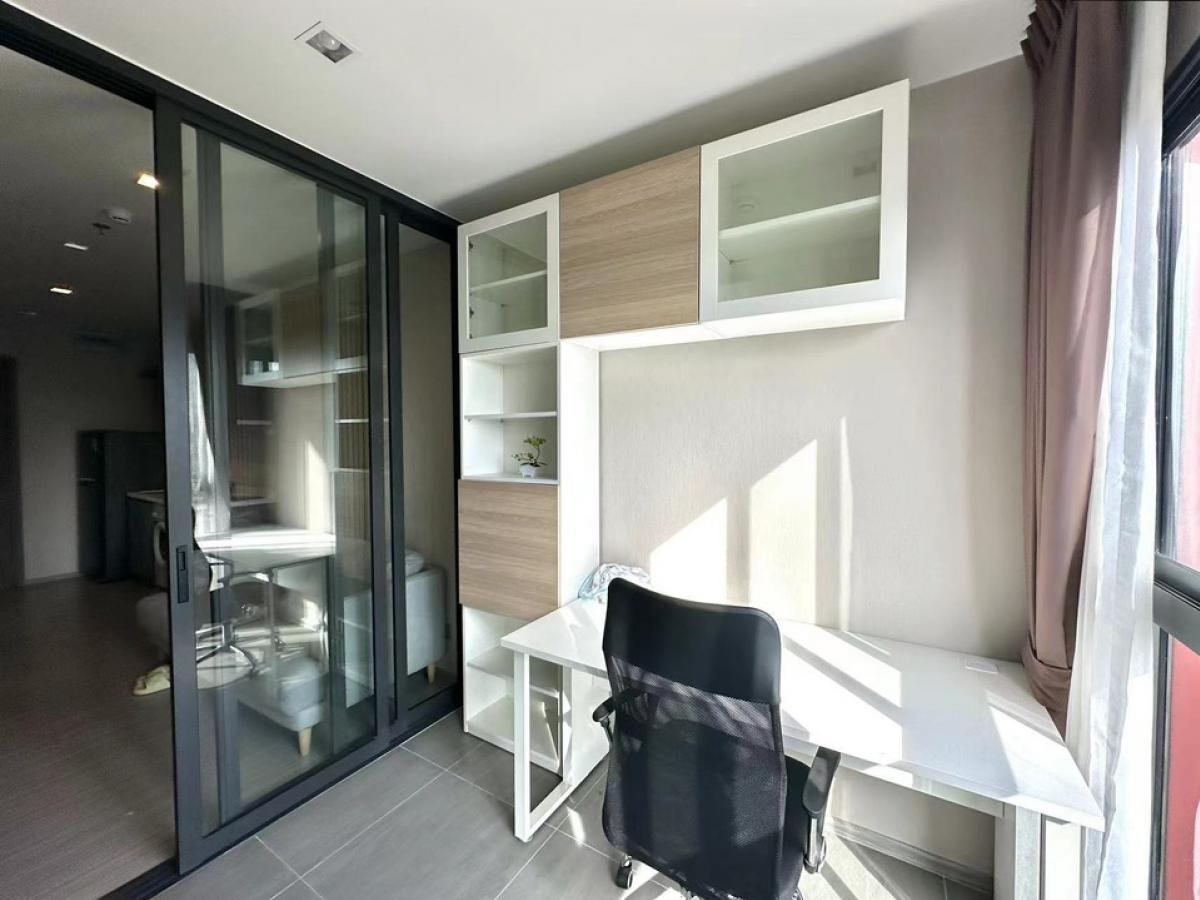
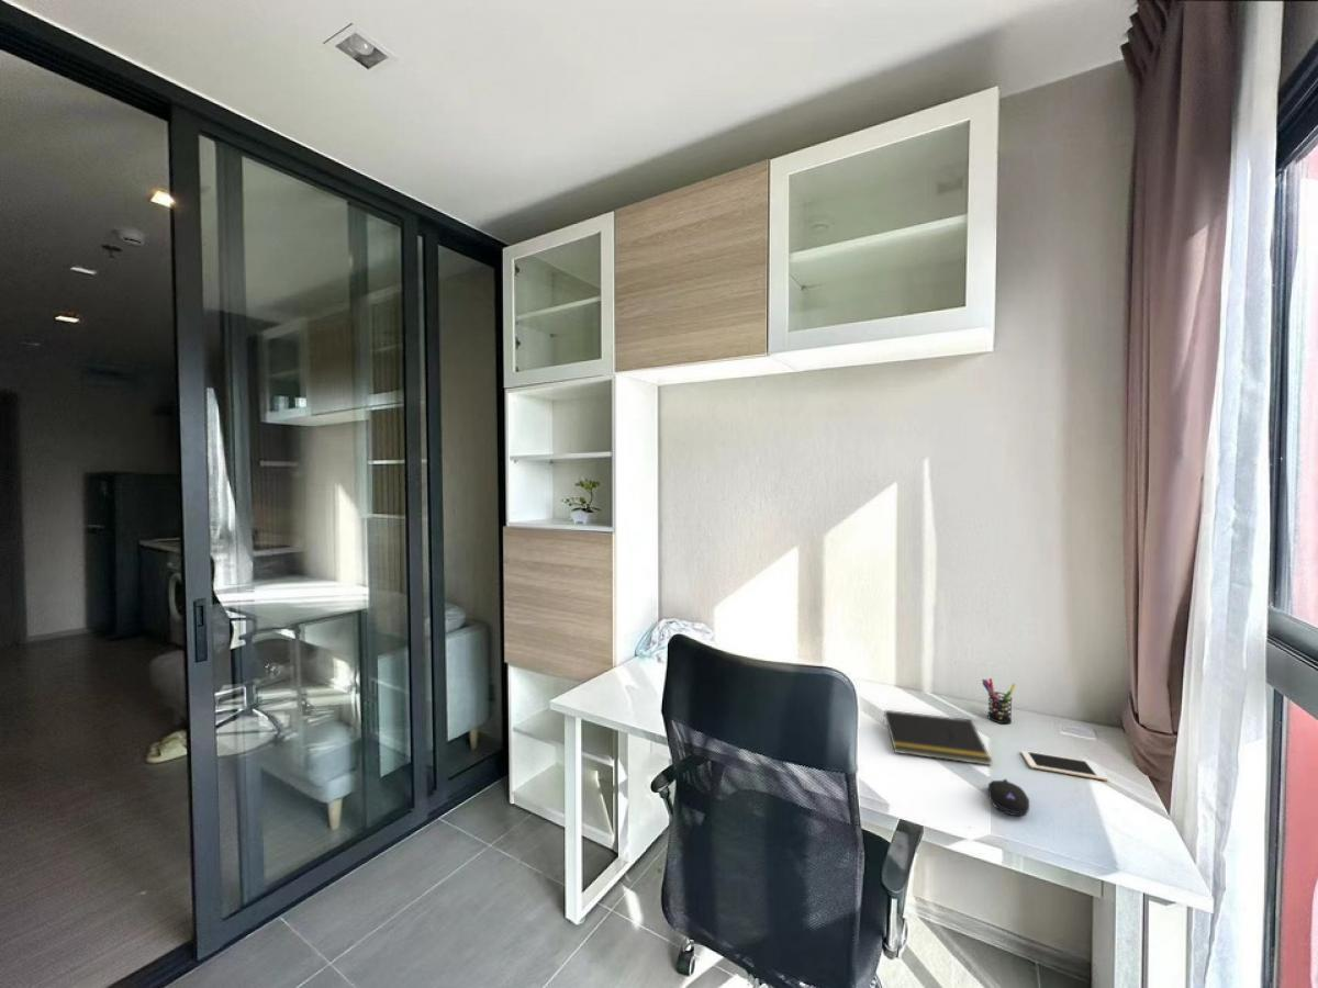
+ cell phone [1020,750,1109,782]
+ pen holder [981,677,1017,725]
+ computer mouse [987,778,1030,817]
+ notepad [881,709,993,766]
